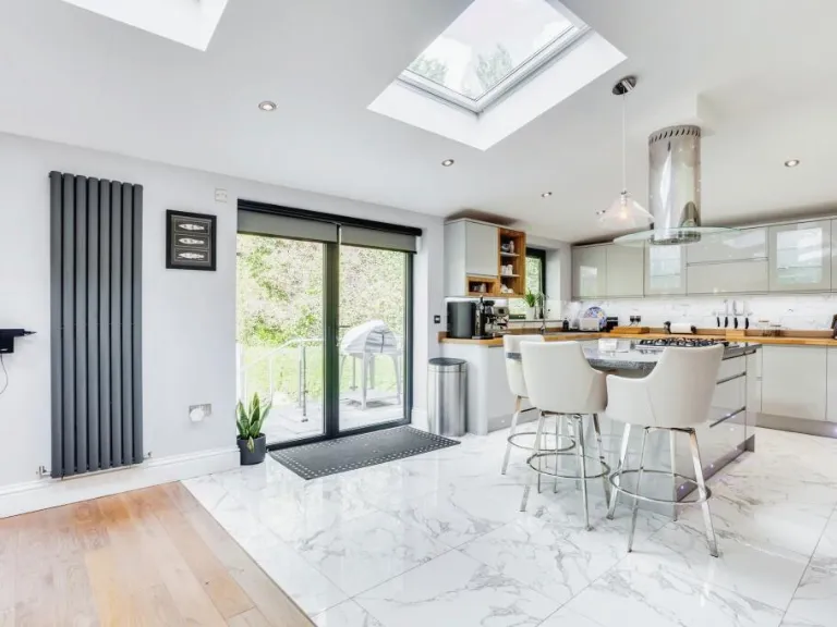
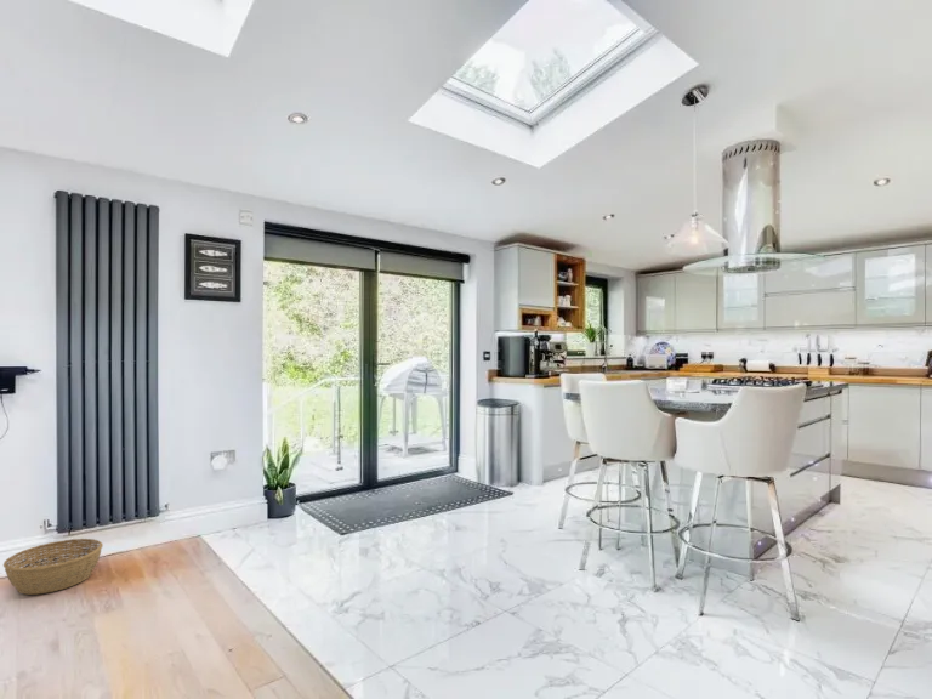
+ basket [2,538,104,596]
